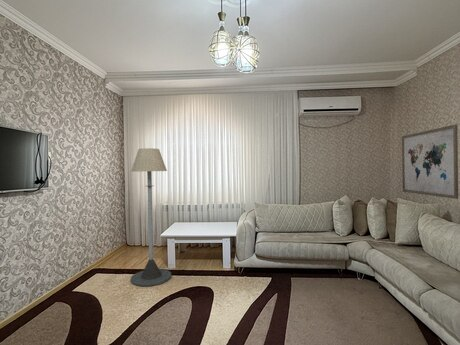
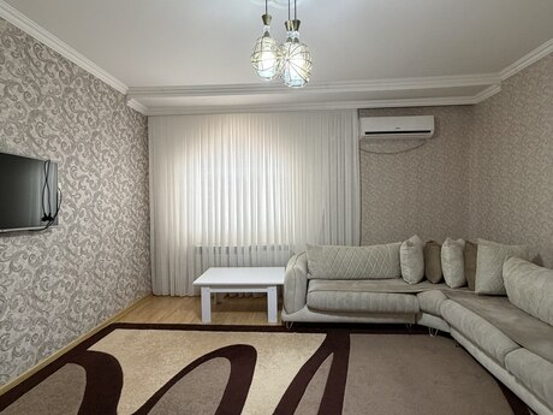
- wall art [401,123,459,200]
- floor lamp [130,147,172,287]
